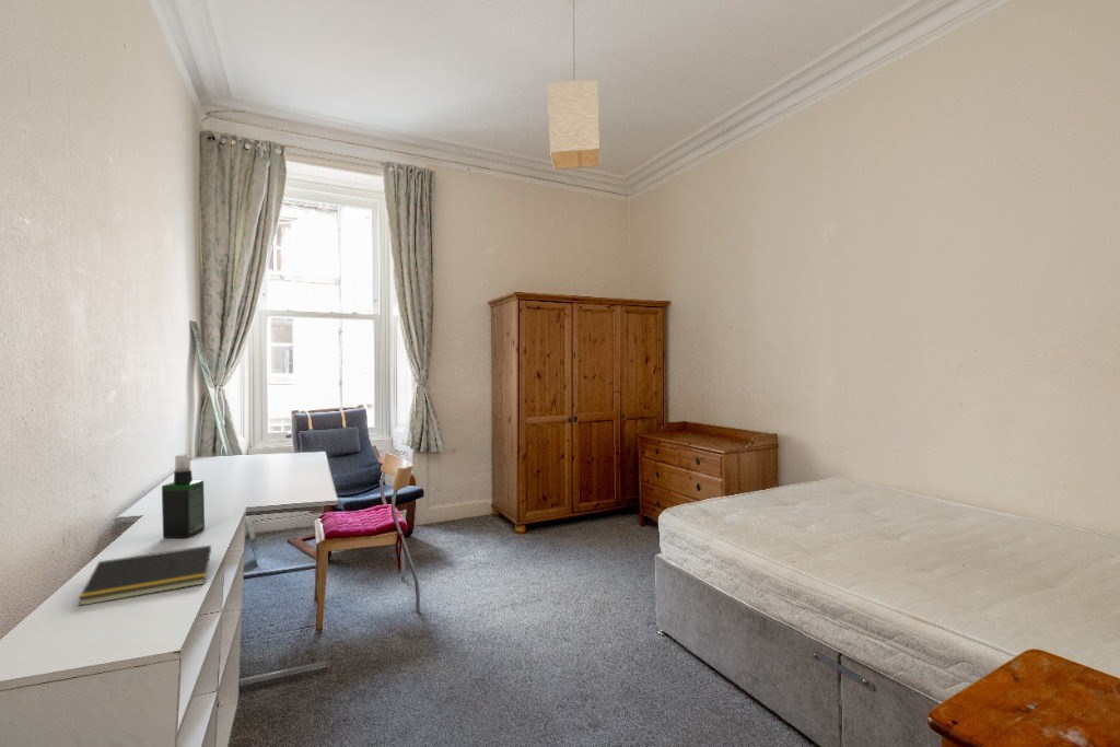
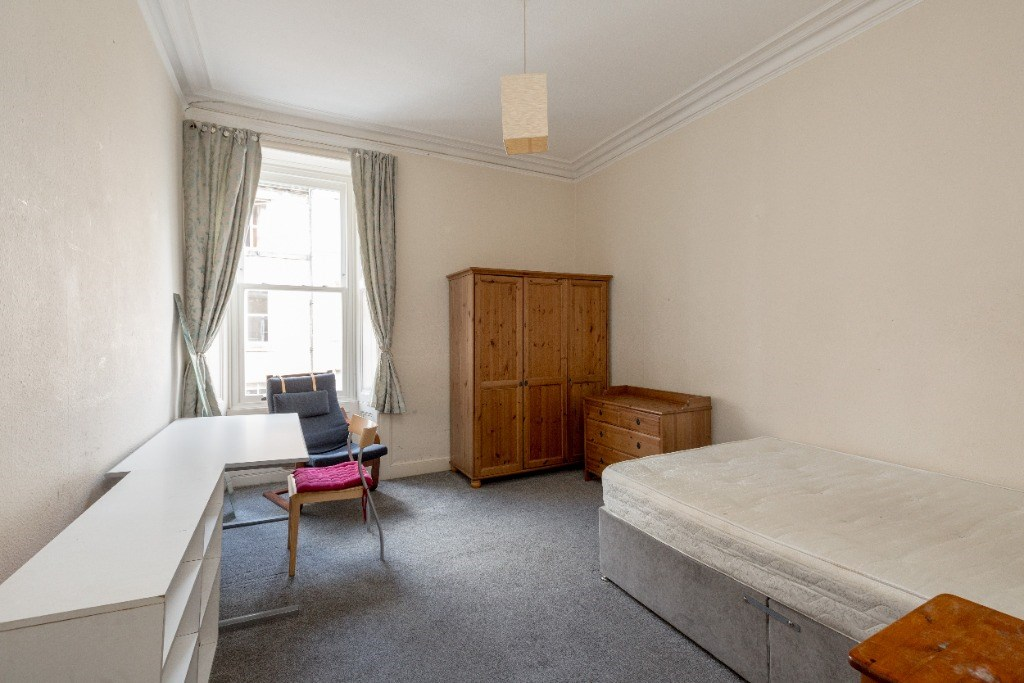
- spray bottle [161,454,206,539]
- notepad [77,545,212,607]
